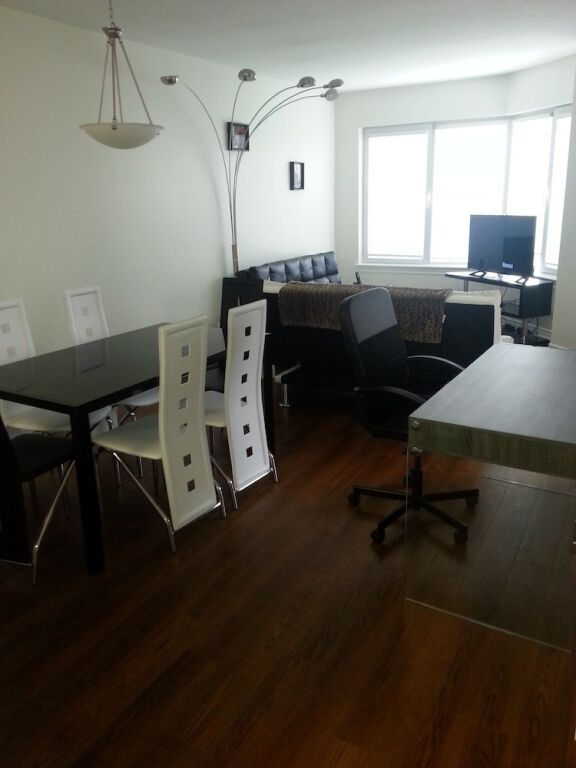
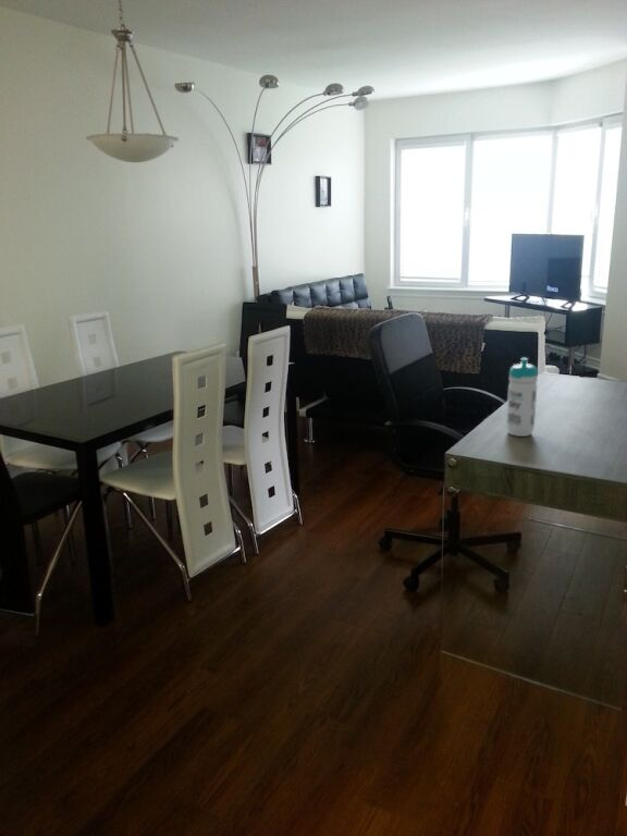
+ water bottle [505,357,539,438]
